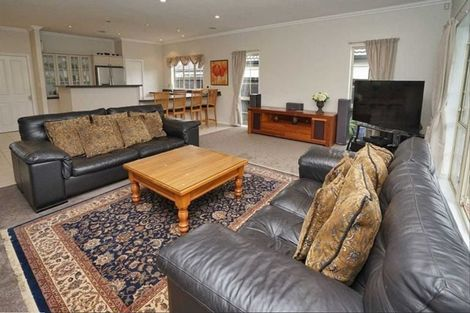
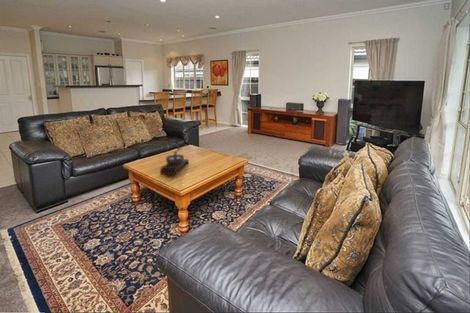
+ bonsai tree [159,138,190,176]
